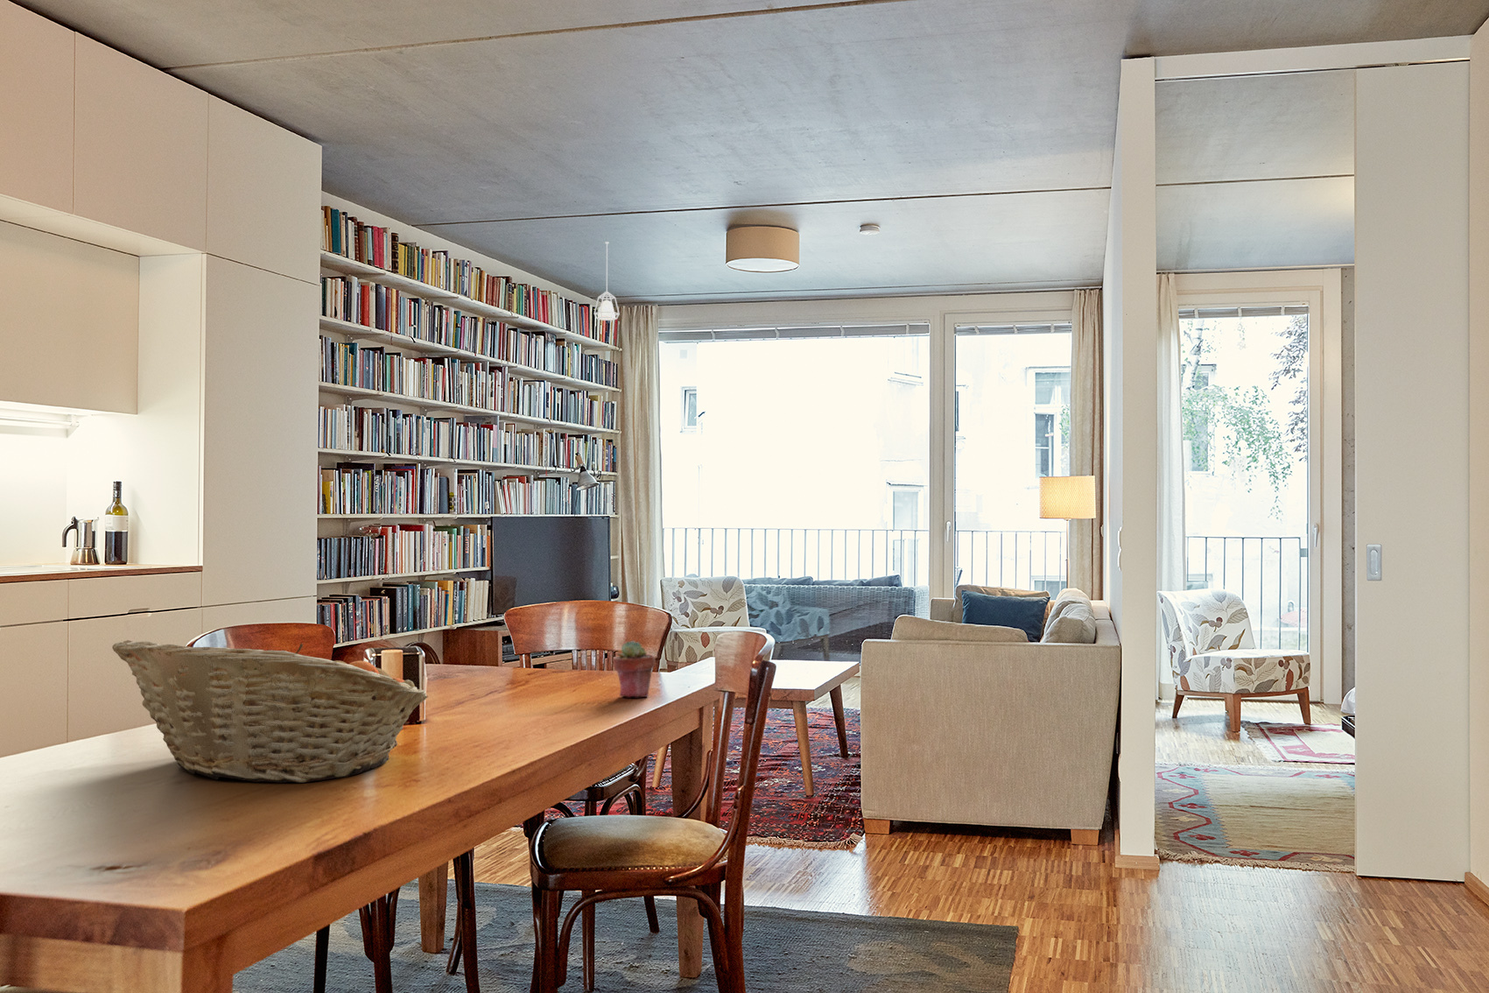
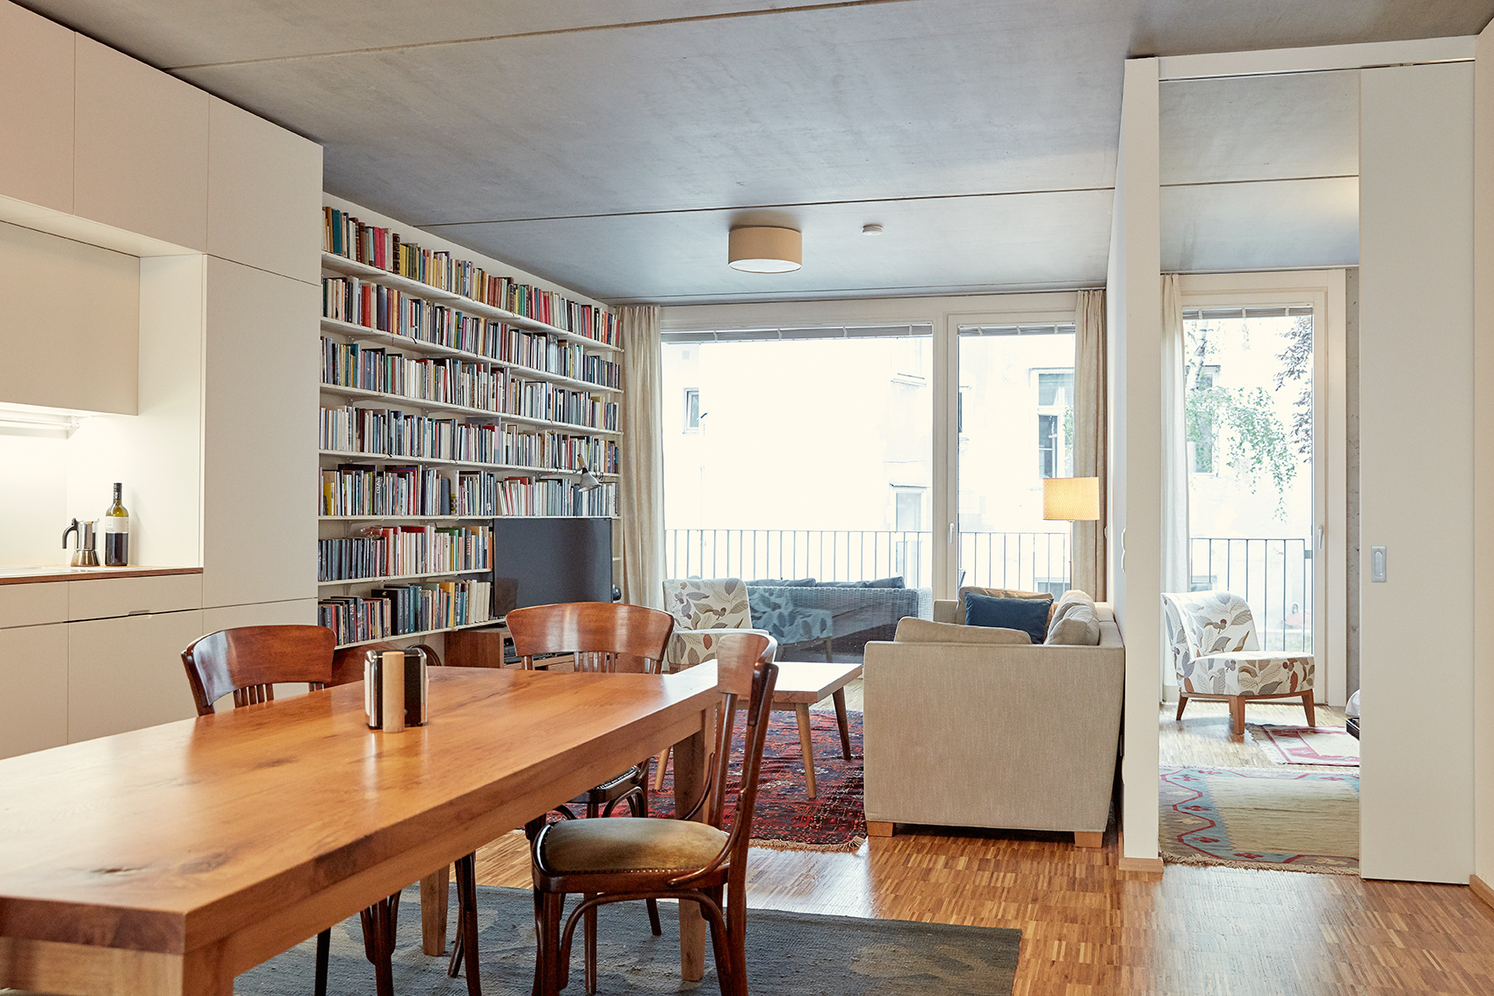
- fruit basket [112,639,429,784]
- potted succulent [613,639,656,698]
- pendant lamp [594,240,620,321]
